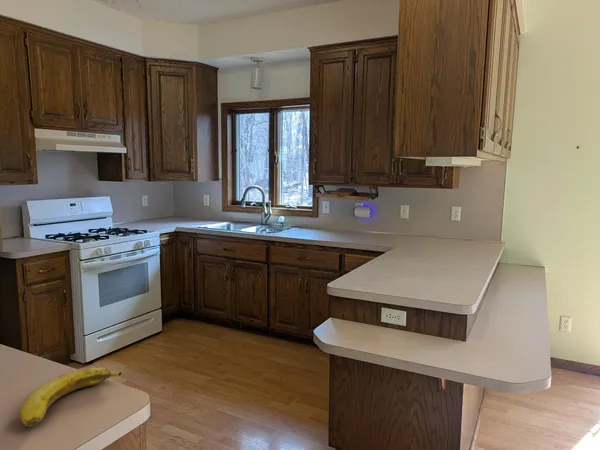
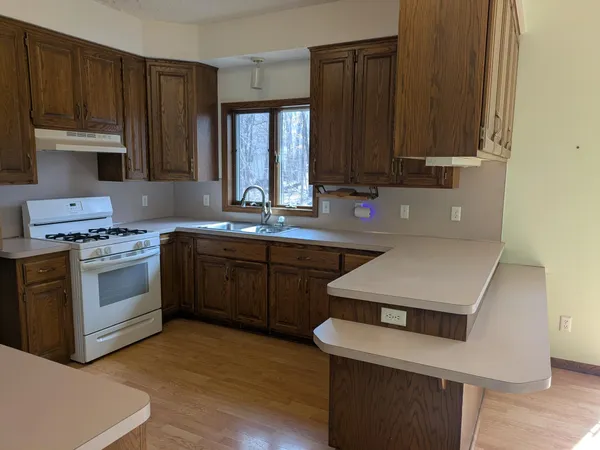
- banana [19,366,123,428]
